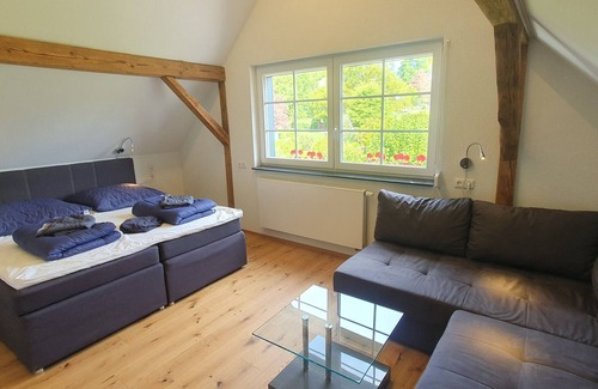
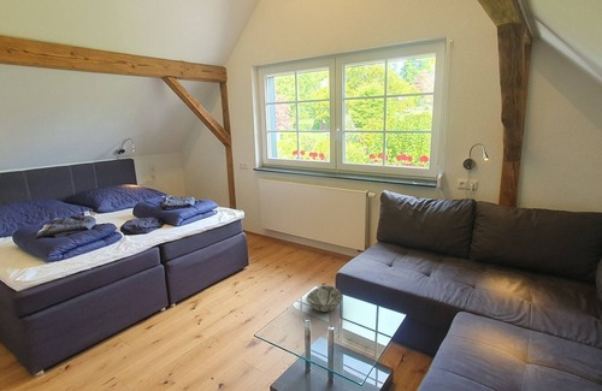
+ decorative bowl [305,285,343,313]
